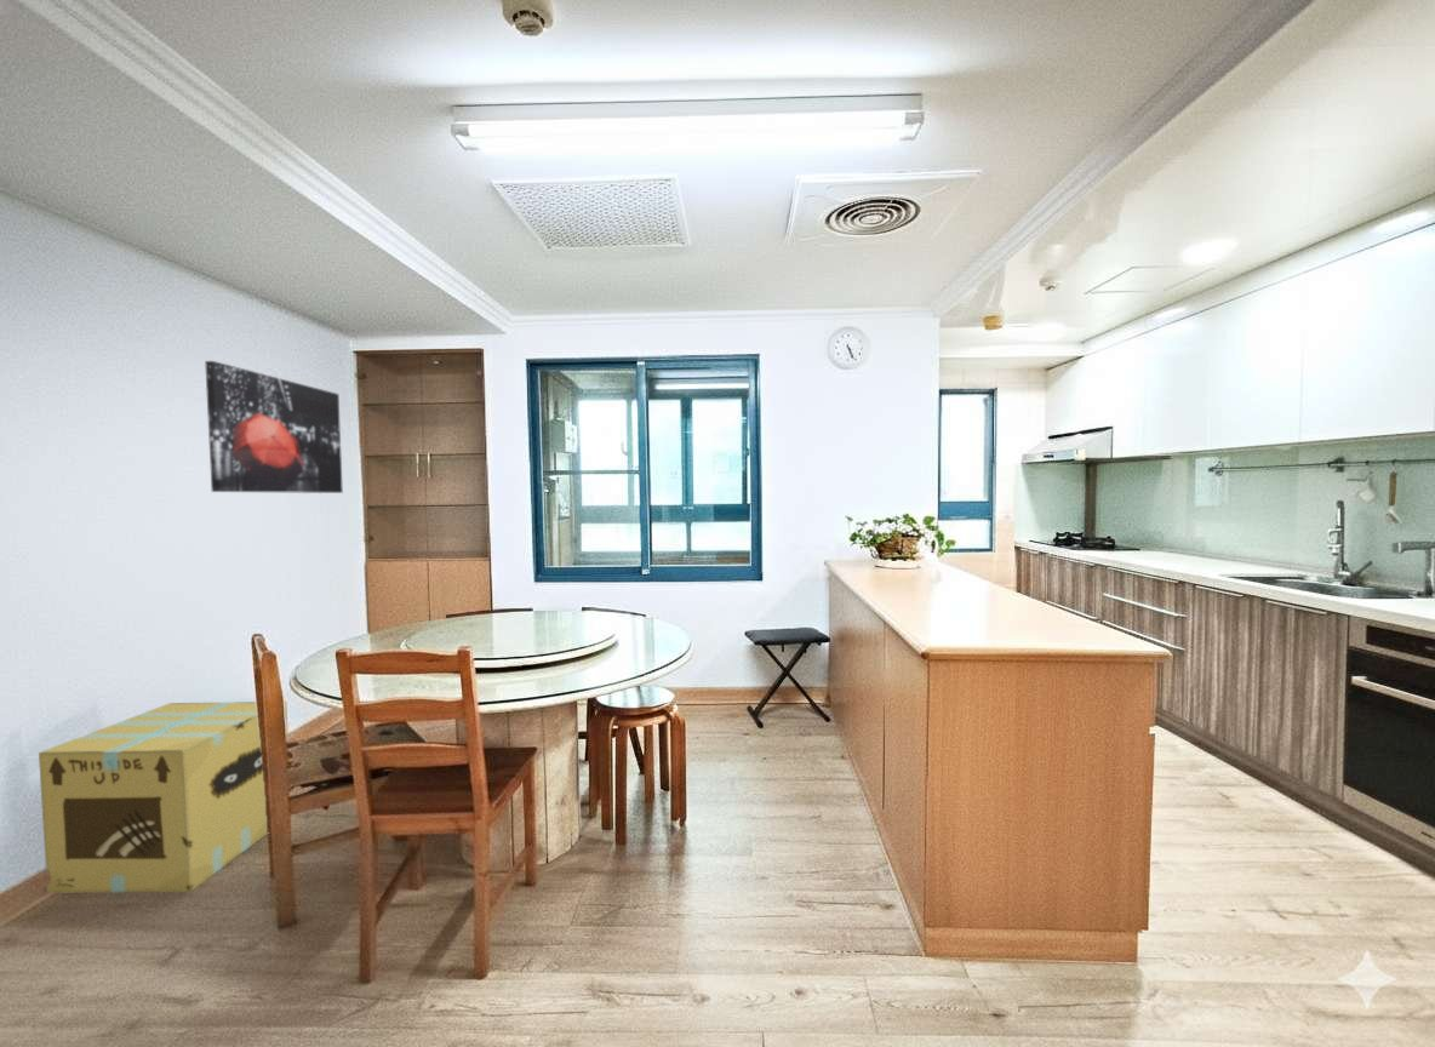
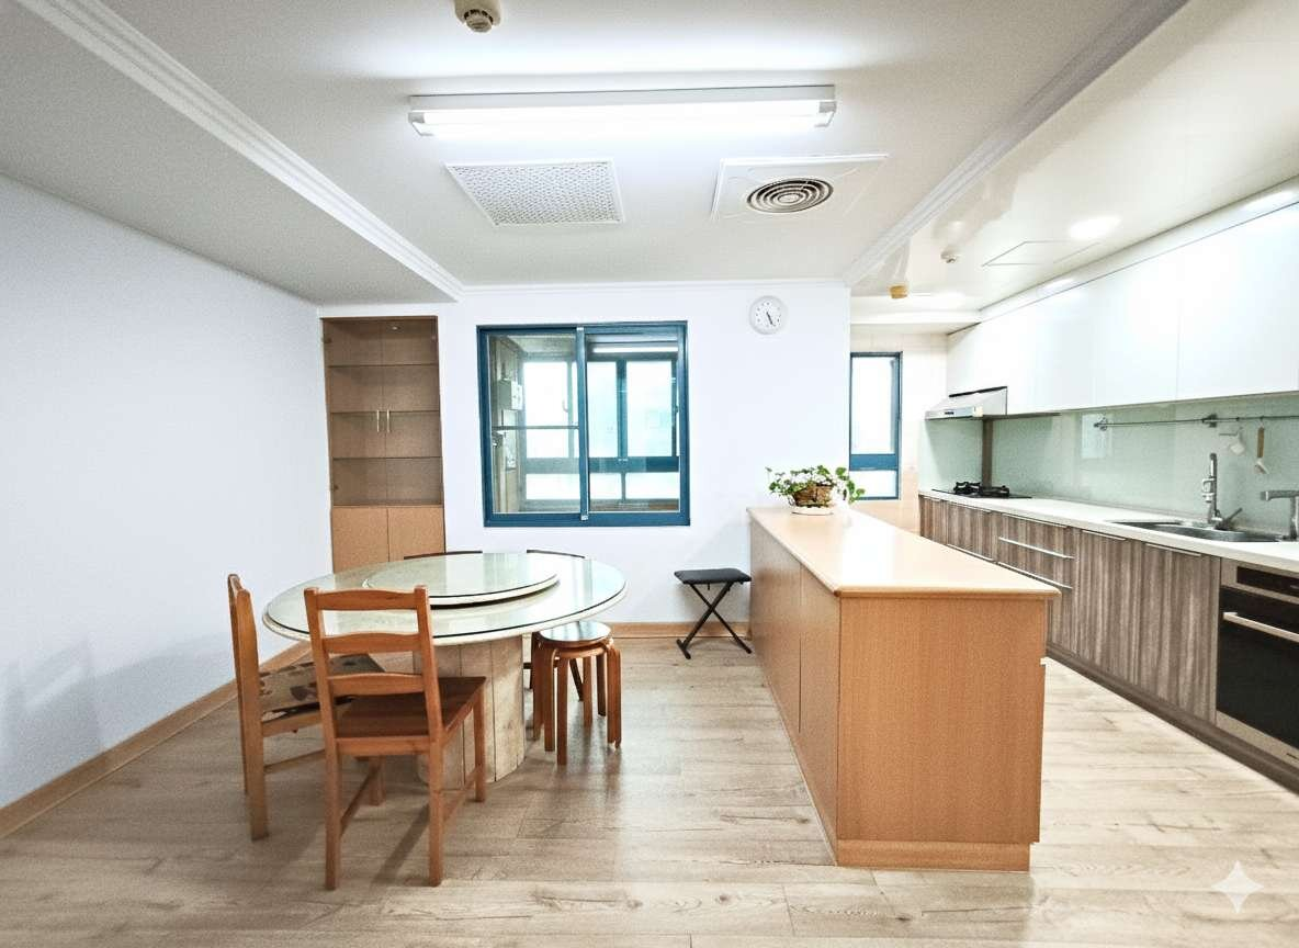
- wall art [204,360,344,494]
- cardboard box [38,700,290,894]
